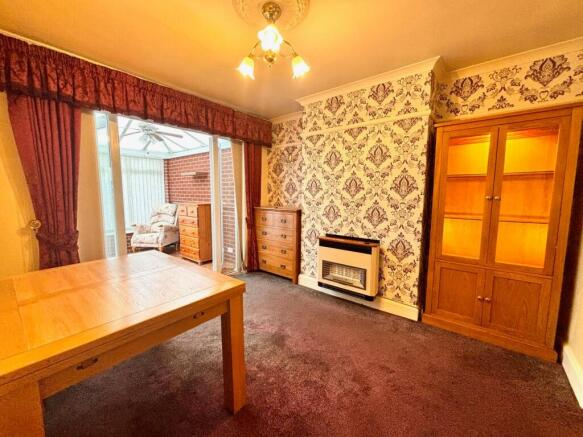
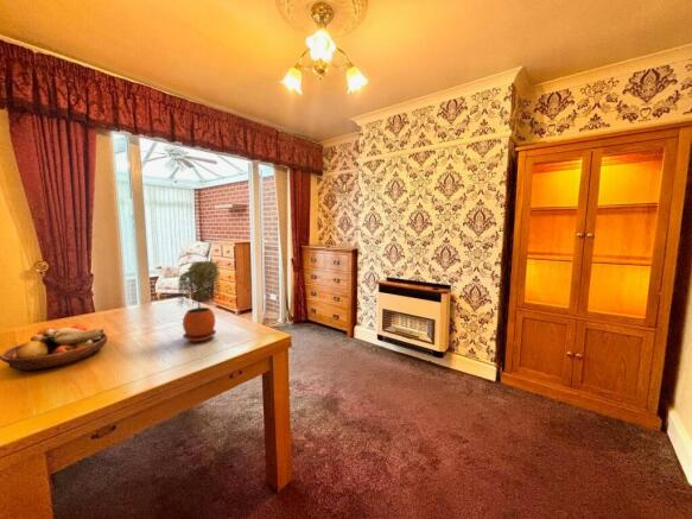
+ potted plant [177,260,221,343]
+ fruit bowl [0,323,108,372]
